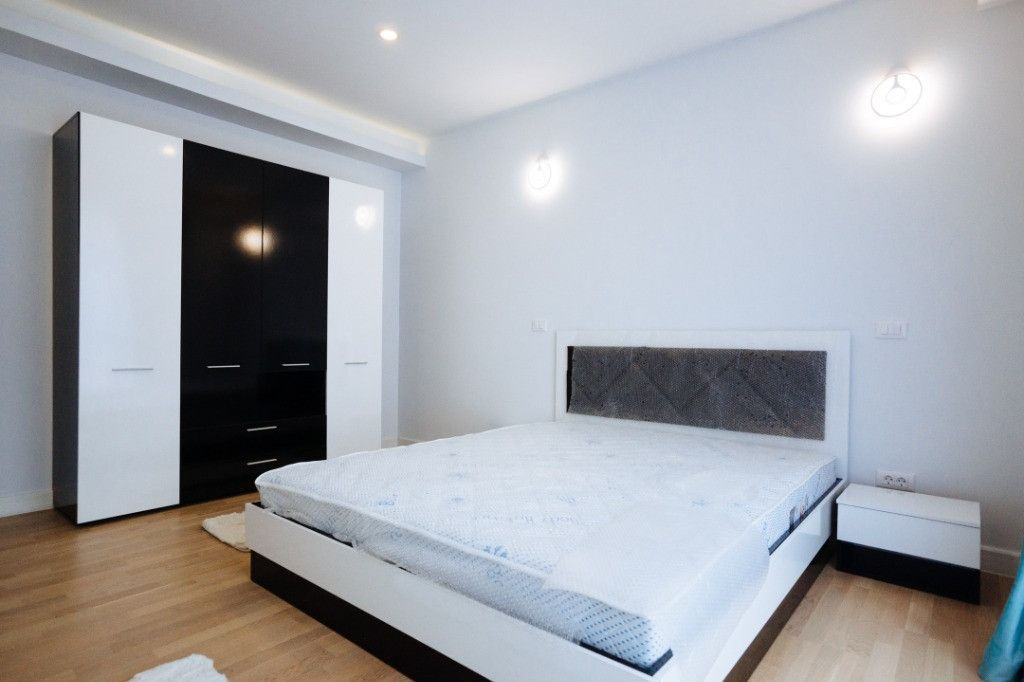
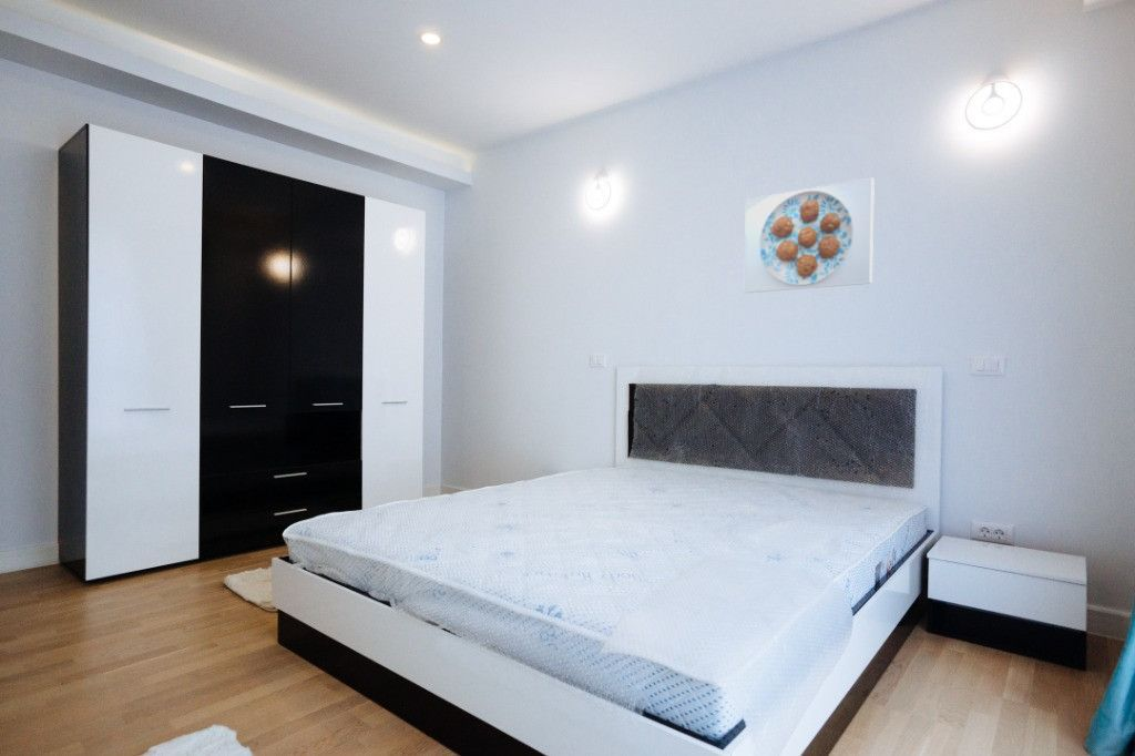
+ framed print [744,176,876,294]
